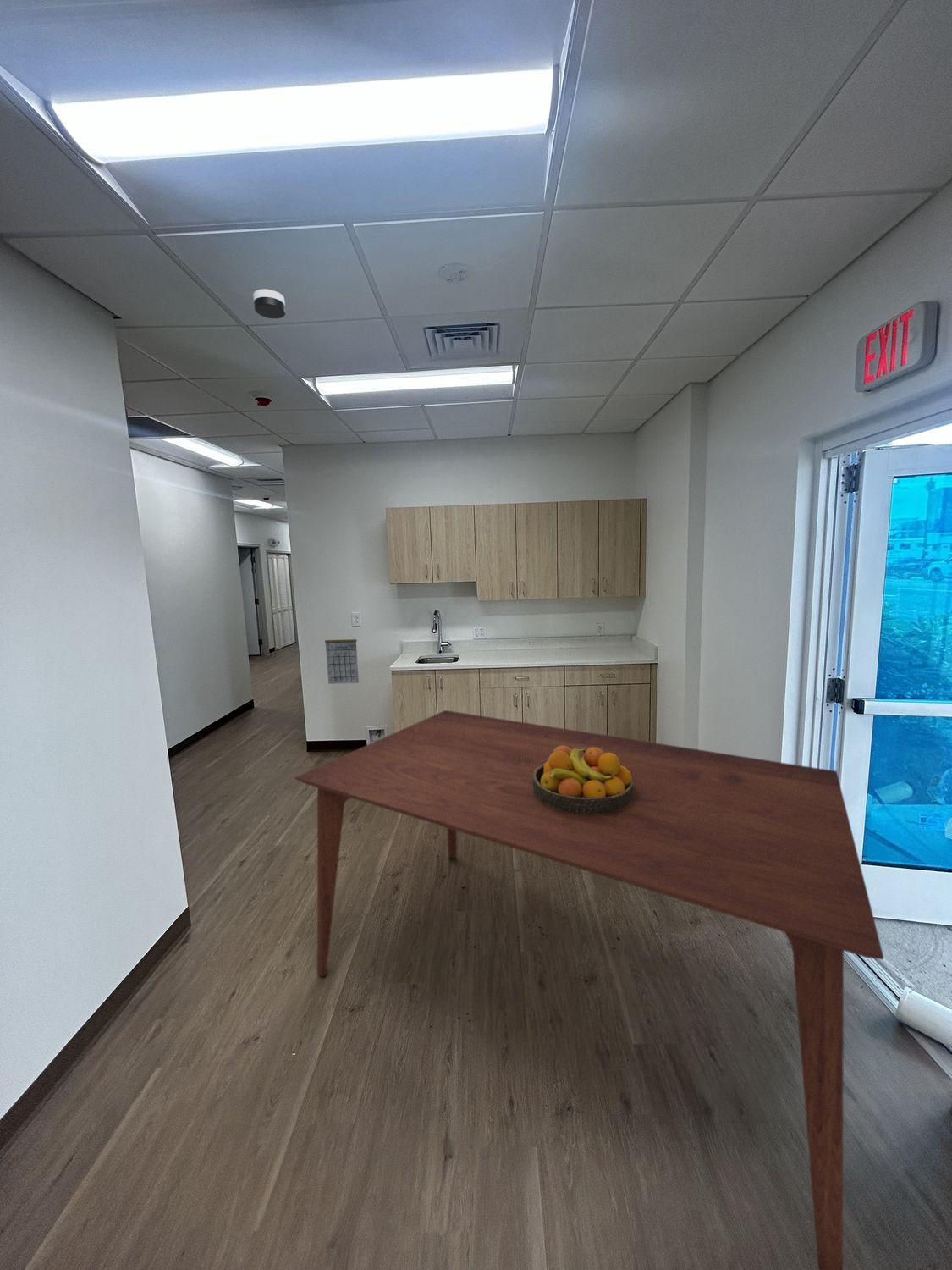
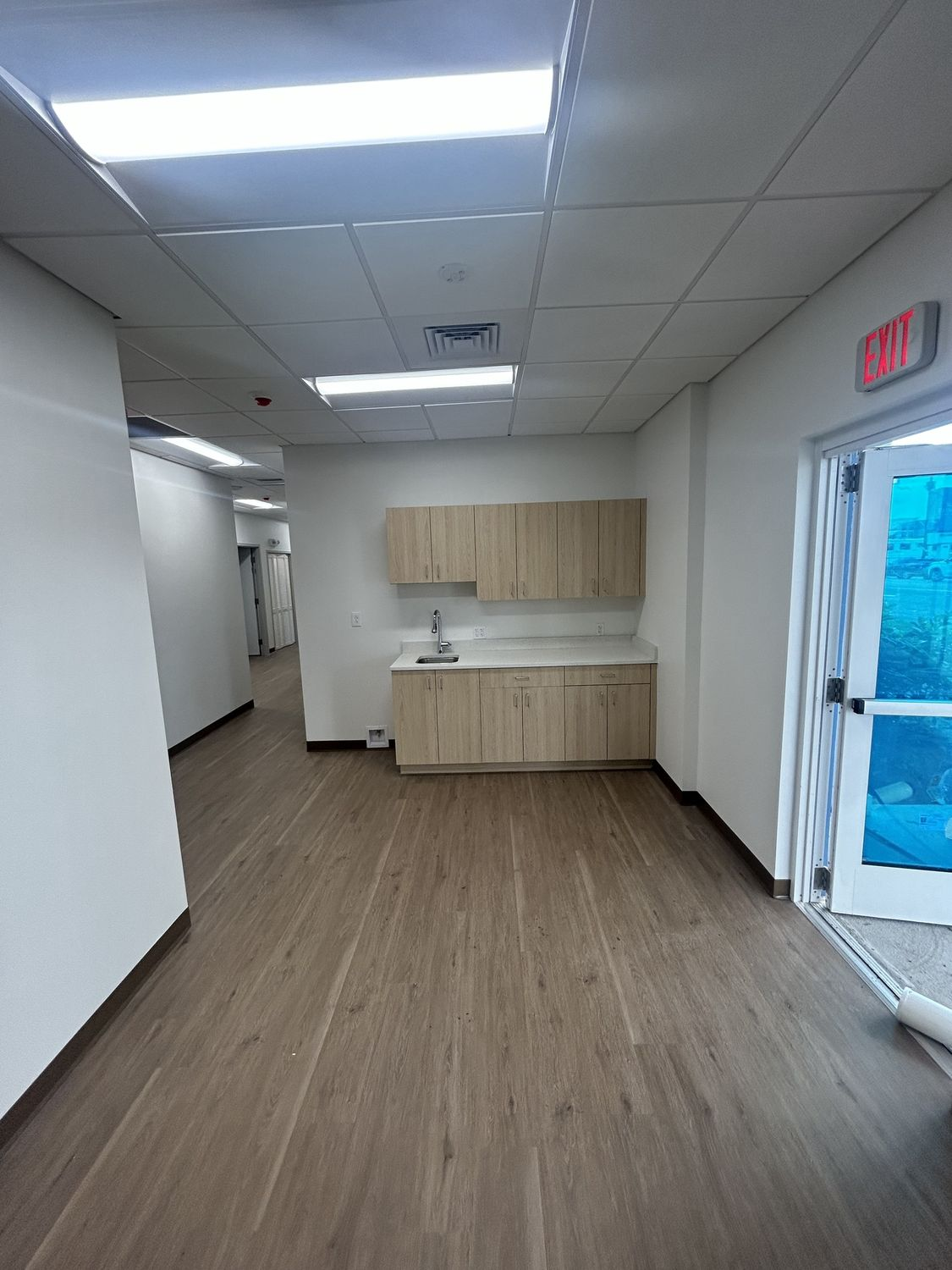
- dining table [294,710,884,1270]
- calendar [324,629,360,685]
- smoke detector [252,289,286,319]
- fruit bowl [532,746,634,815]
